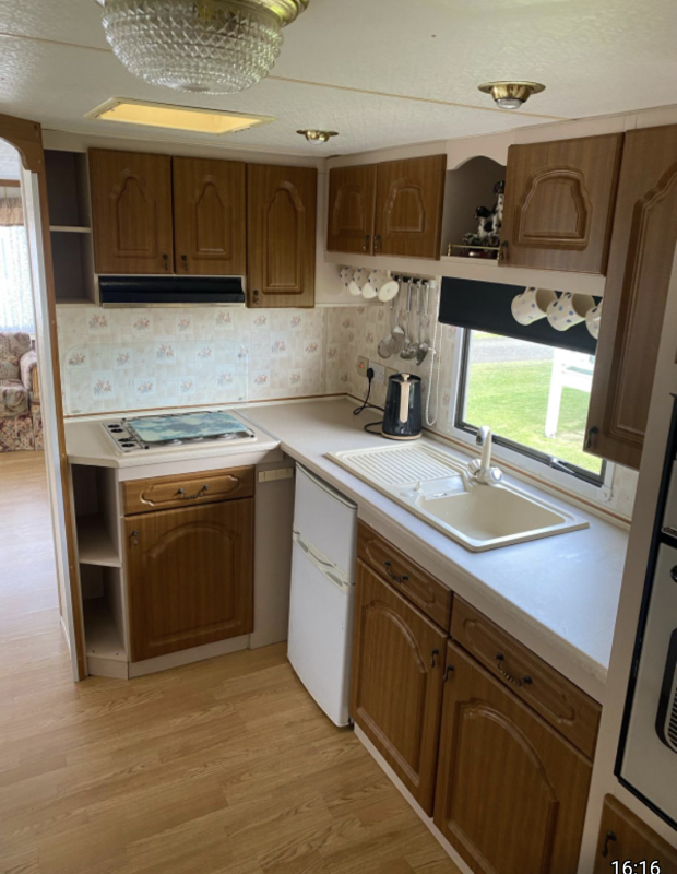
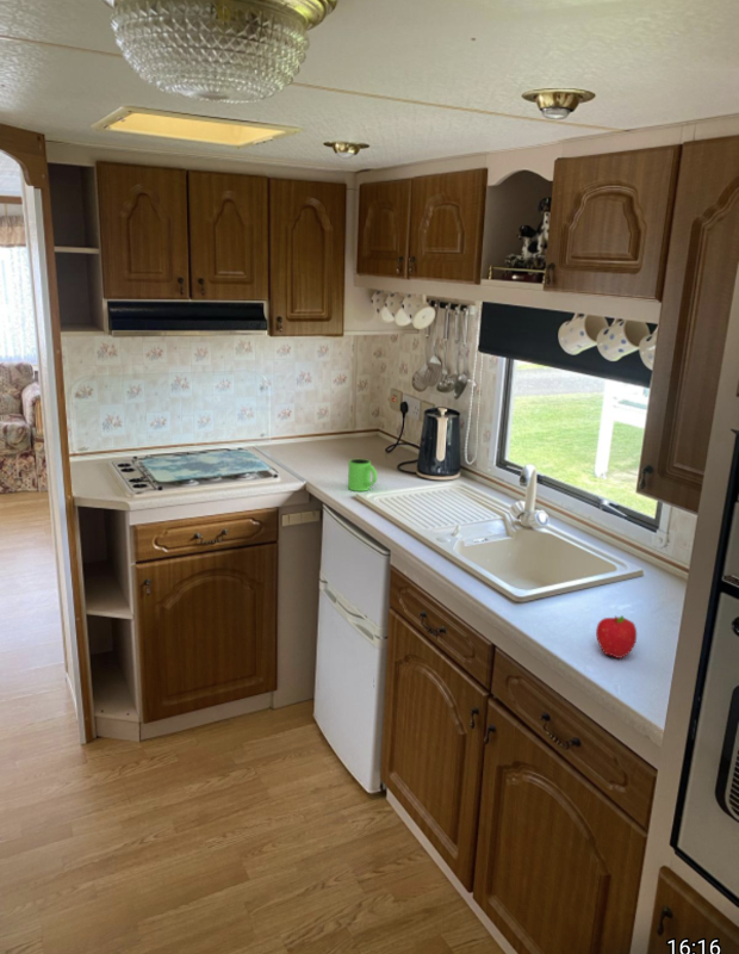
+ fruit [595,614,638,659]
+ mug [347,458,378,493]
